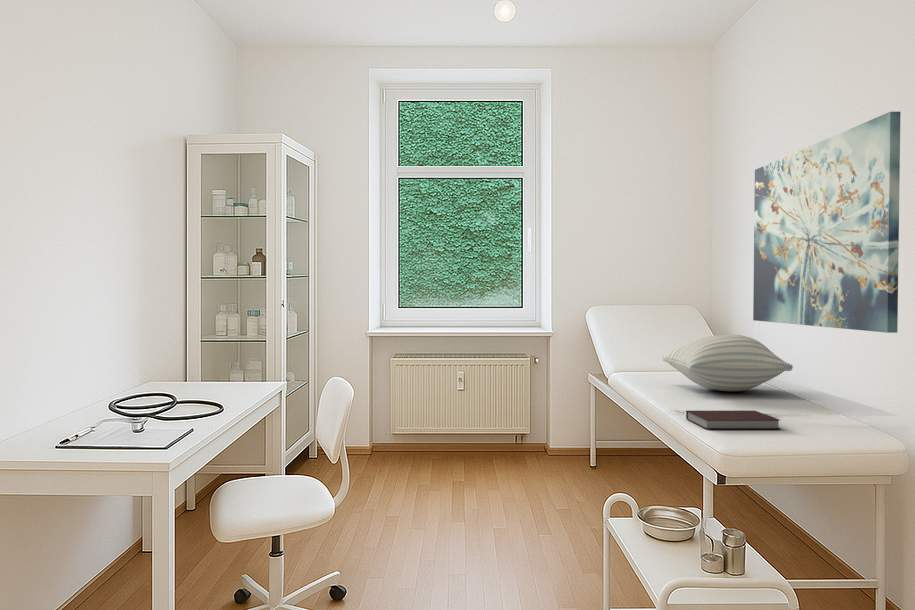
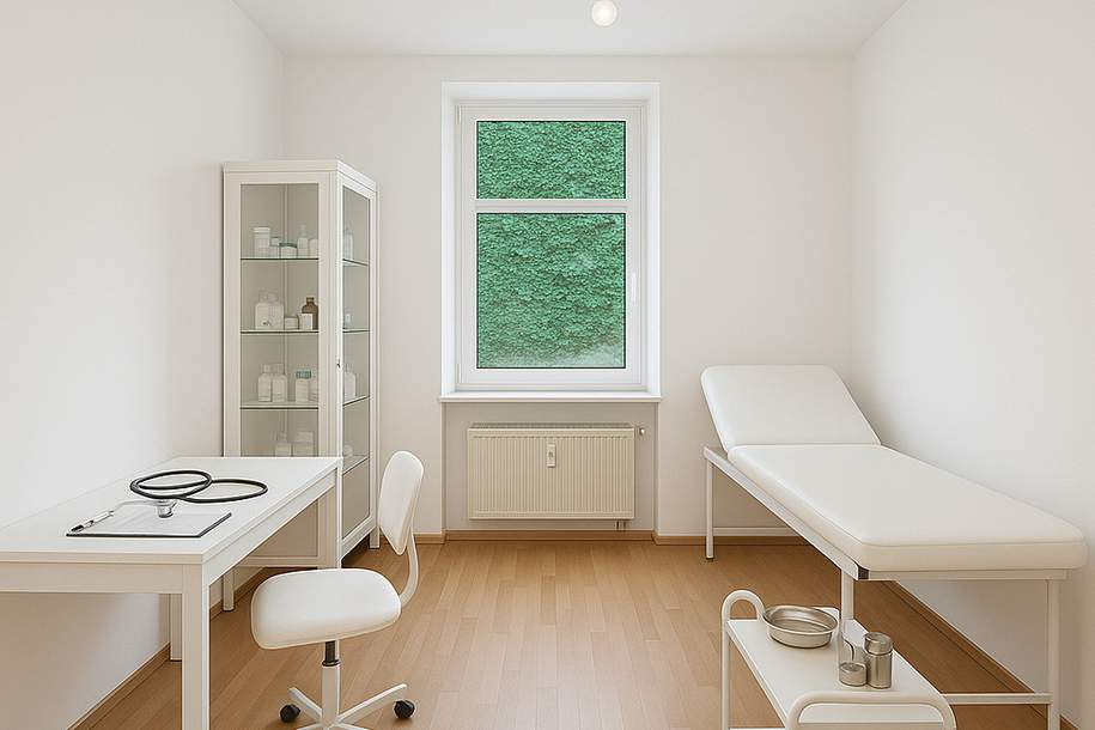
- wall art [752,111,902,334]
- pillow [661,333,794,392]
- notebook [685,410,781,430]
